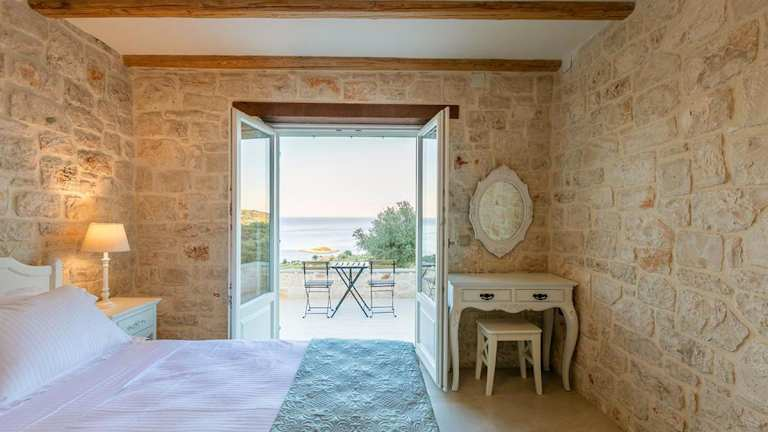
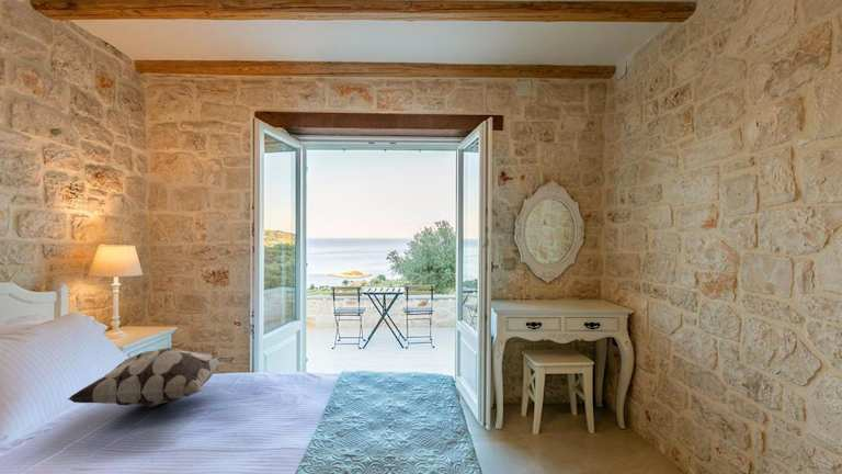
+ decorative pillow [67,347,236,408]
